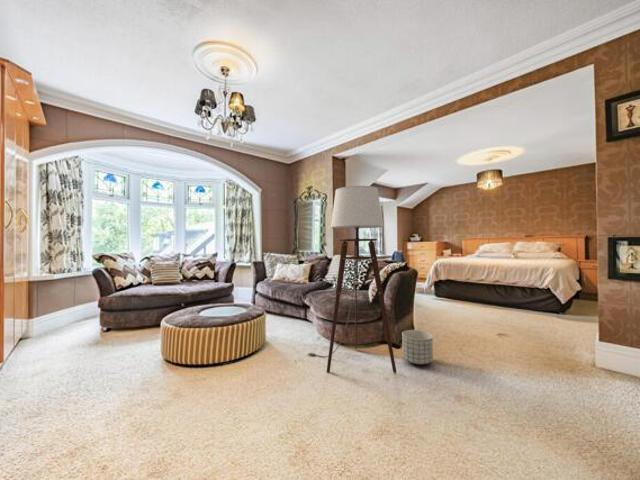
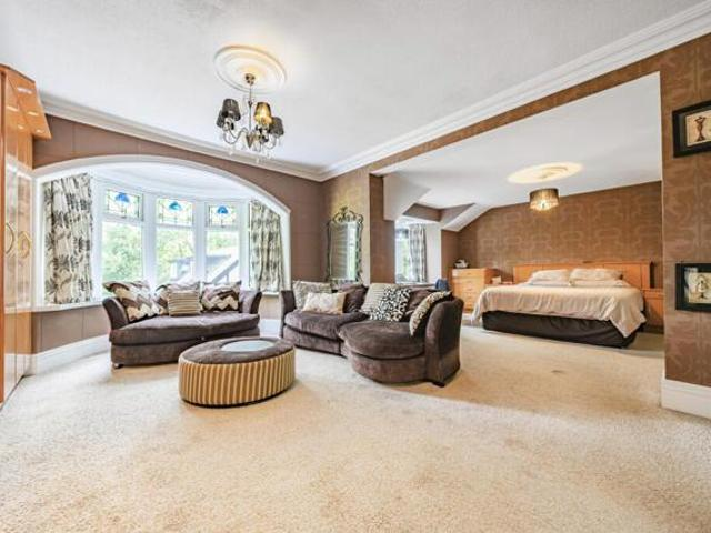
- floor lamp [307,185,397,374]
- planter [401,329,434,366]
